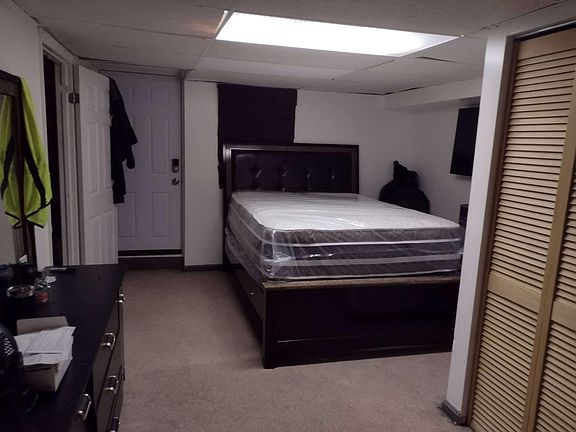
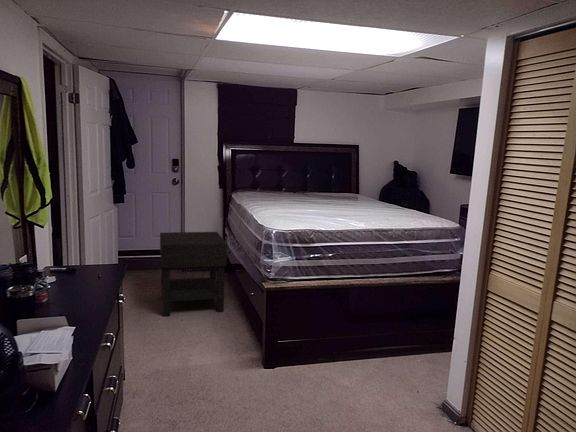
+ nightstand [159,231,228,317]
